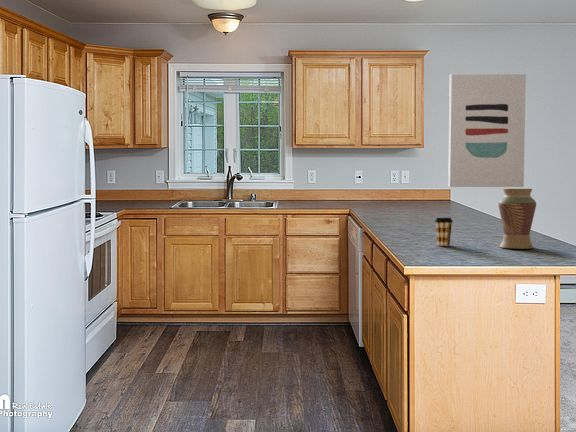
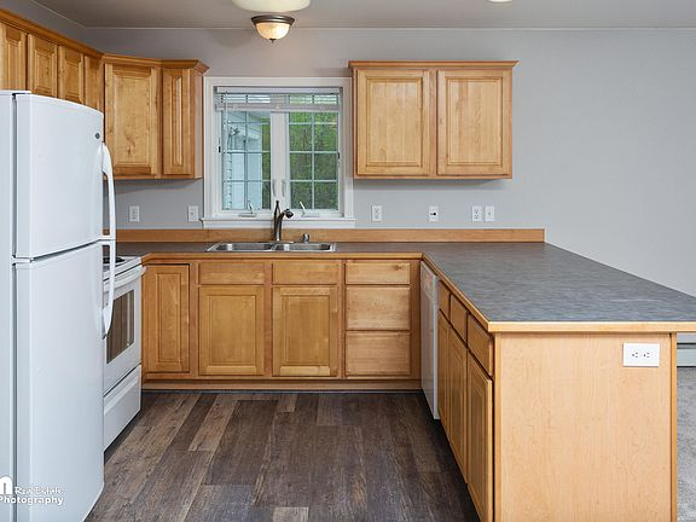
- wall art [447,73,527,188]
- coffee cup [434,217,454,247]
- vase [498,188,537,250]
